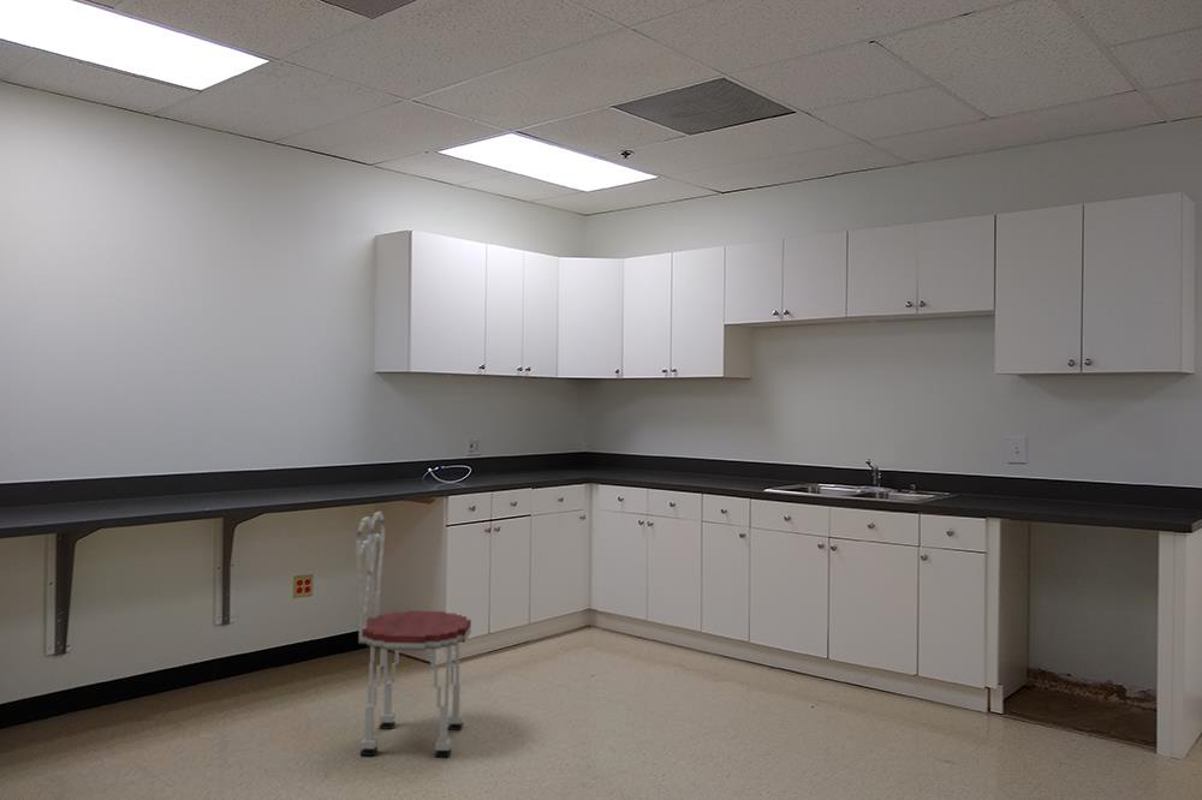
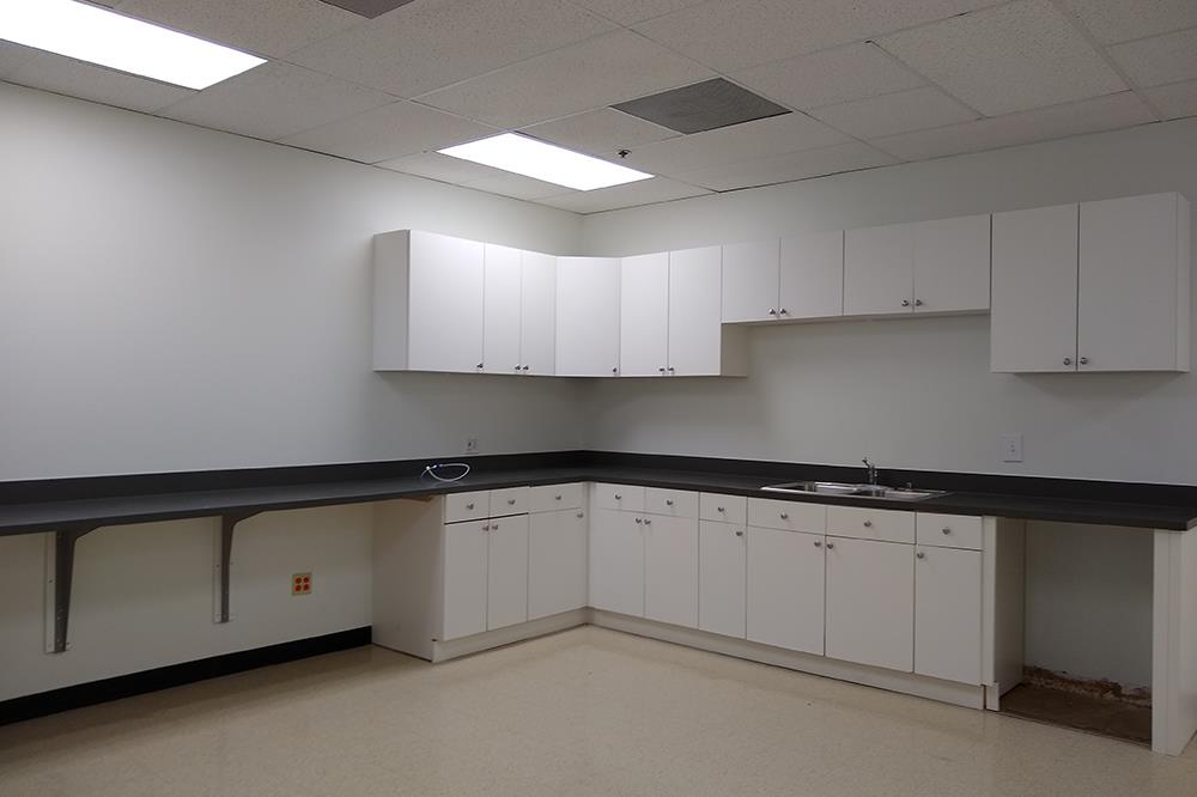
- dining chair [355,511,472,758]
